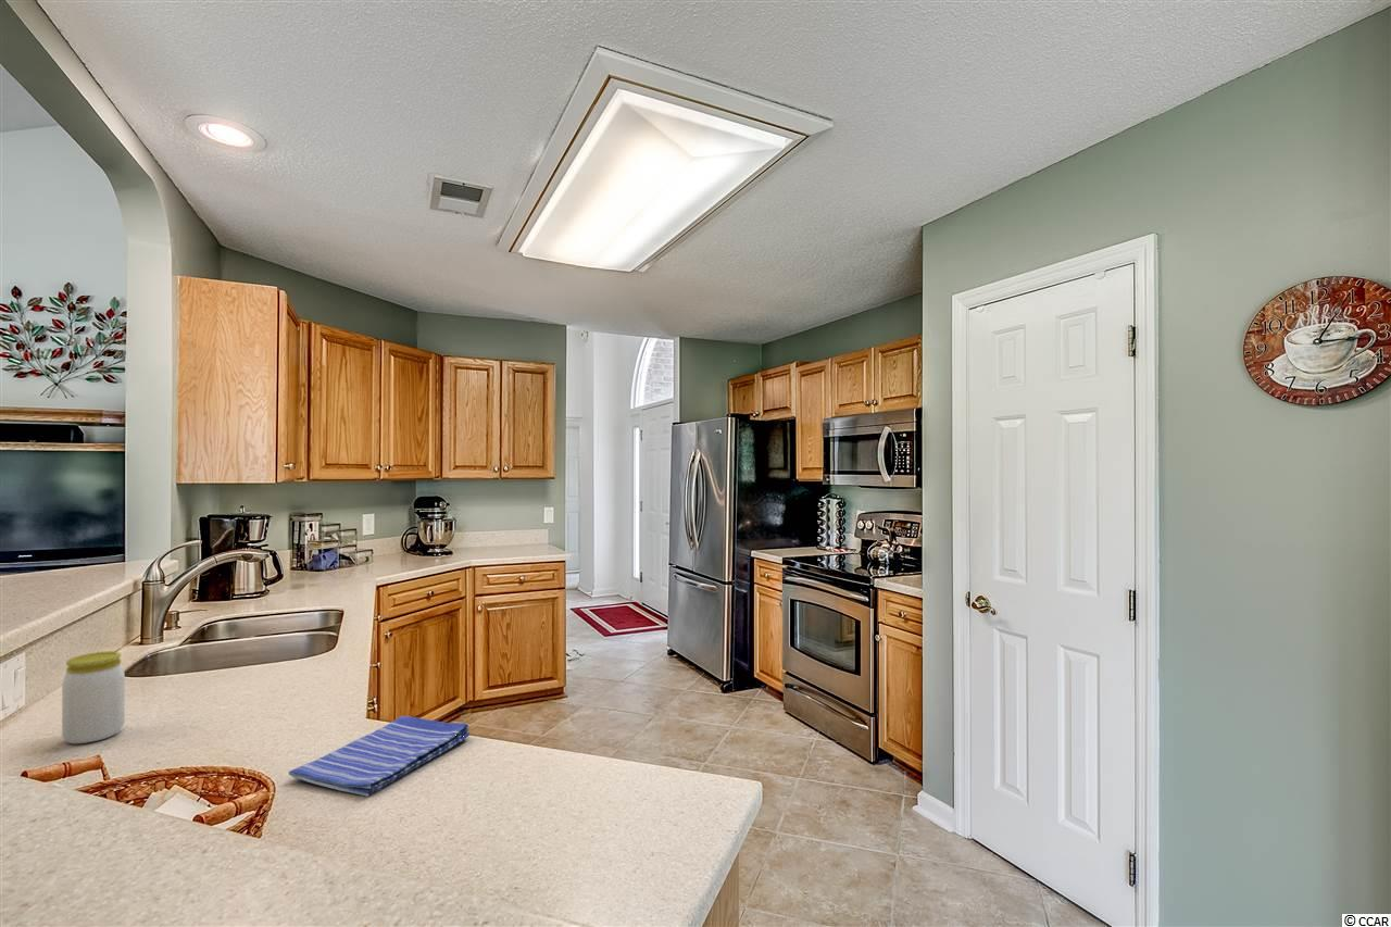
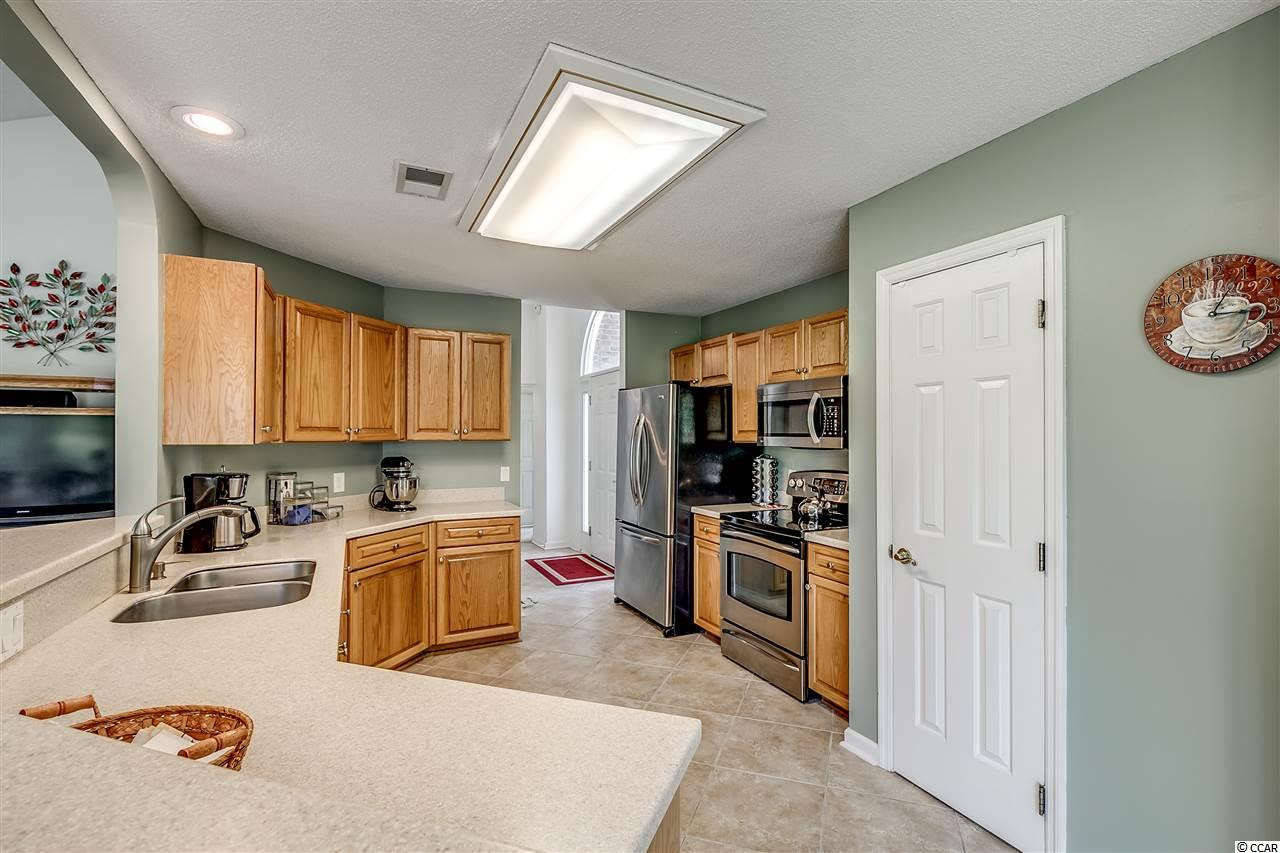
- dish towel [287,715,471,798]
- jar [61,650,126,744]
